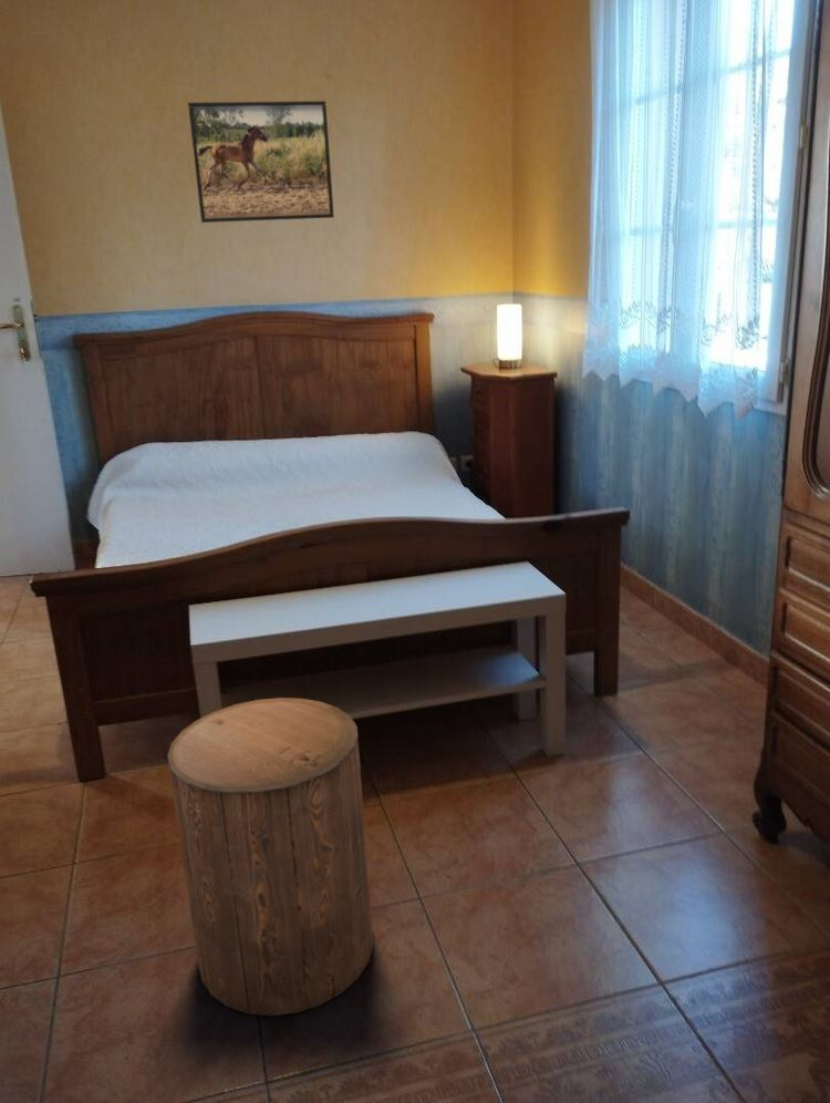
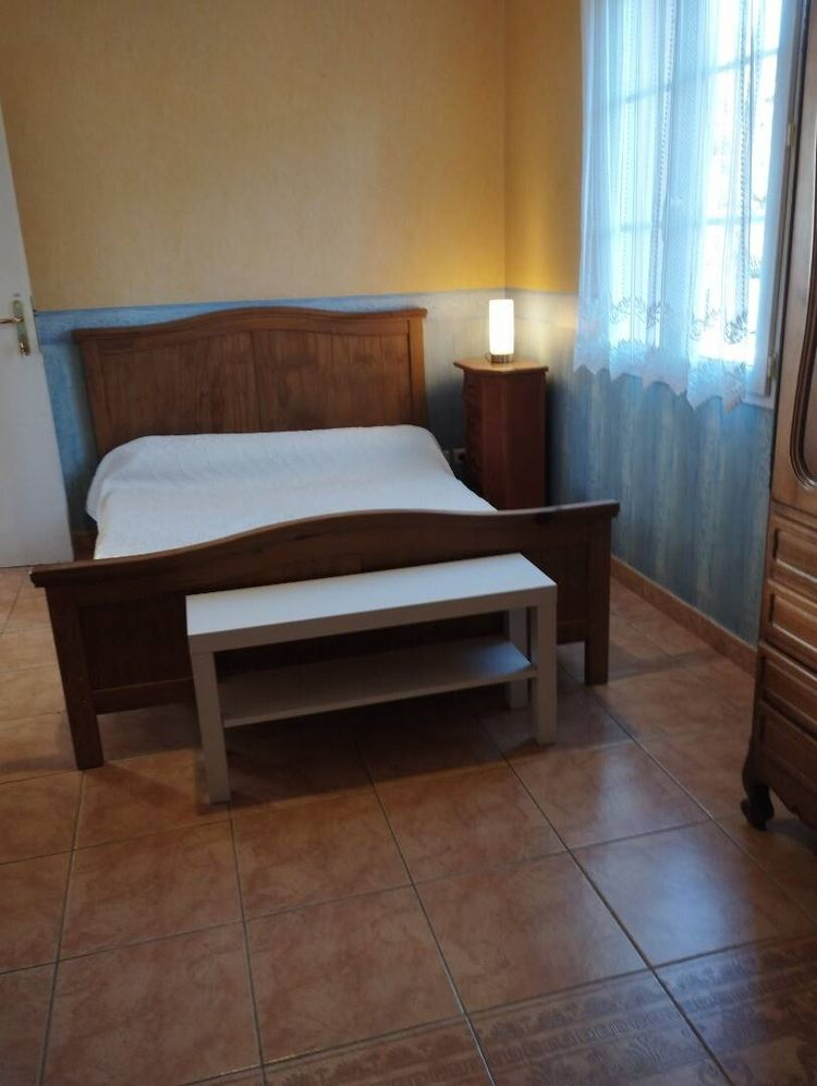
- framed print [187,100,335,224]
- stool [166,697,375,1017]
